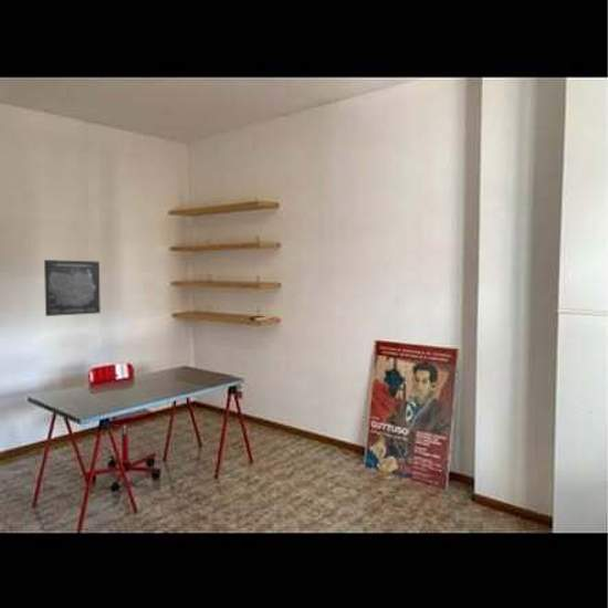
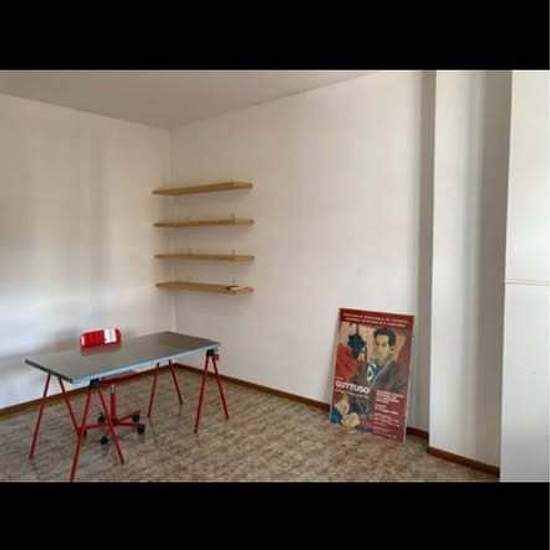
- wall art [43,259,102,317]
